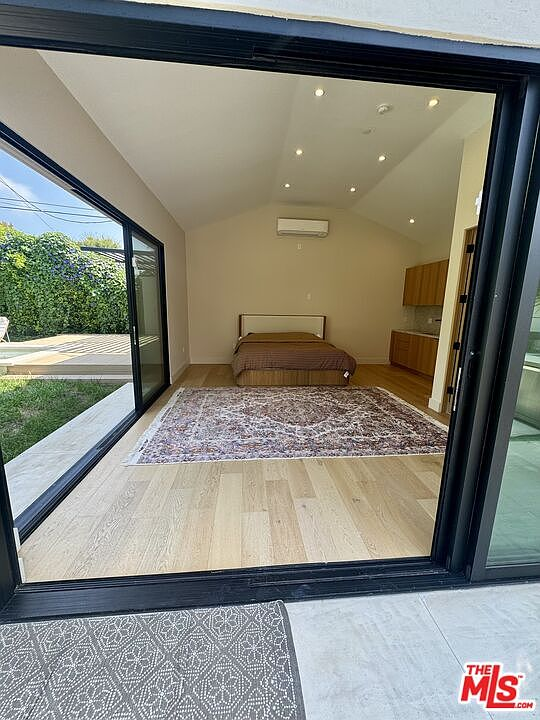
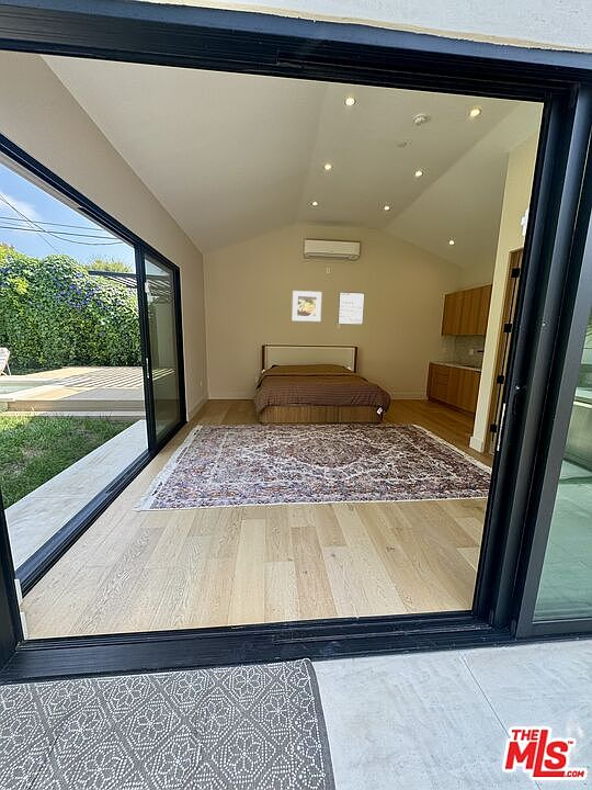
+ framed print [292,290,322,323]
+ wall art [337,291,365,326]
